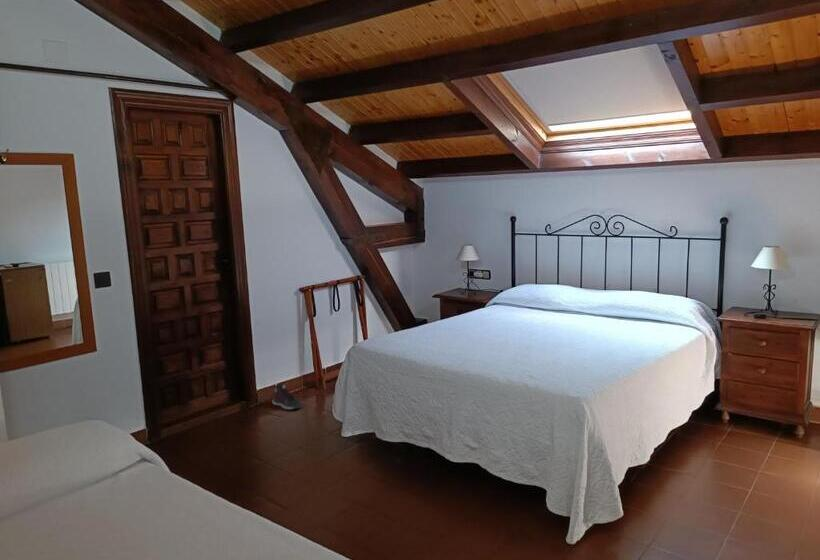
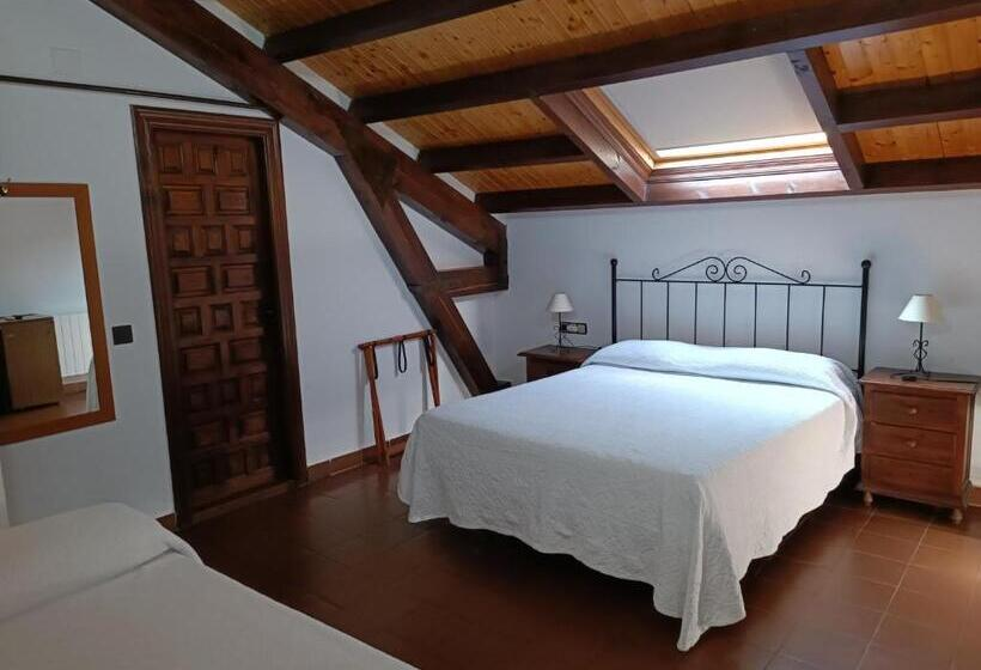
- sneaker [272,381,303,411]
